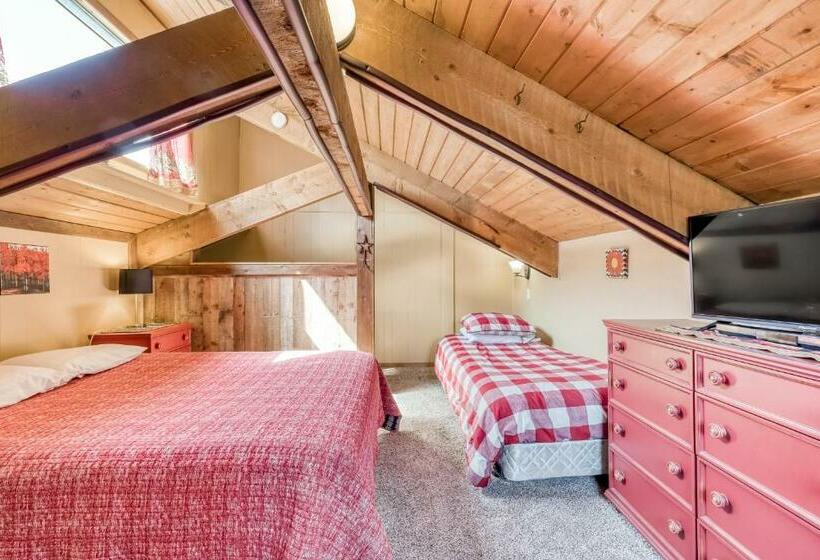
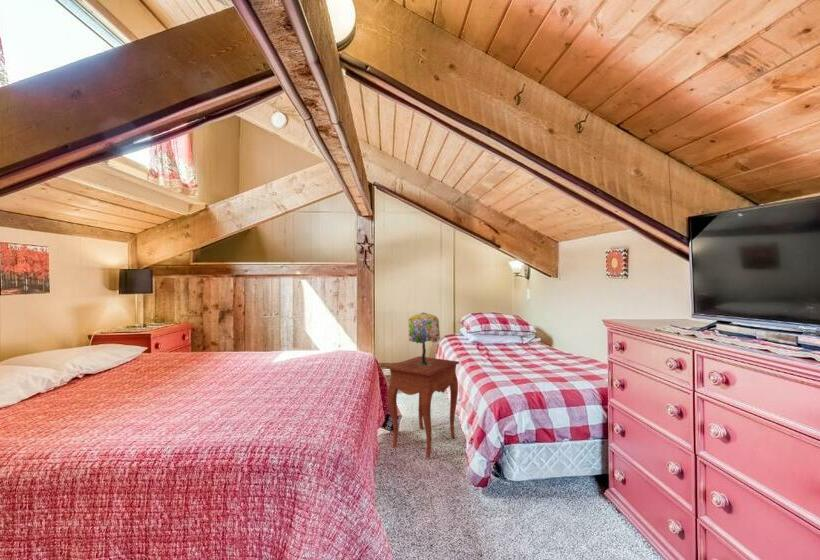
+ side table [385,355,460,459]
+ table lamp [407,311,441,366]
